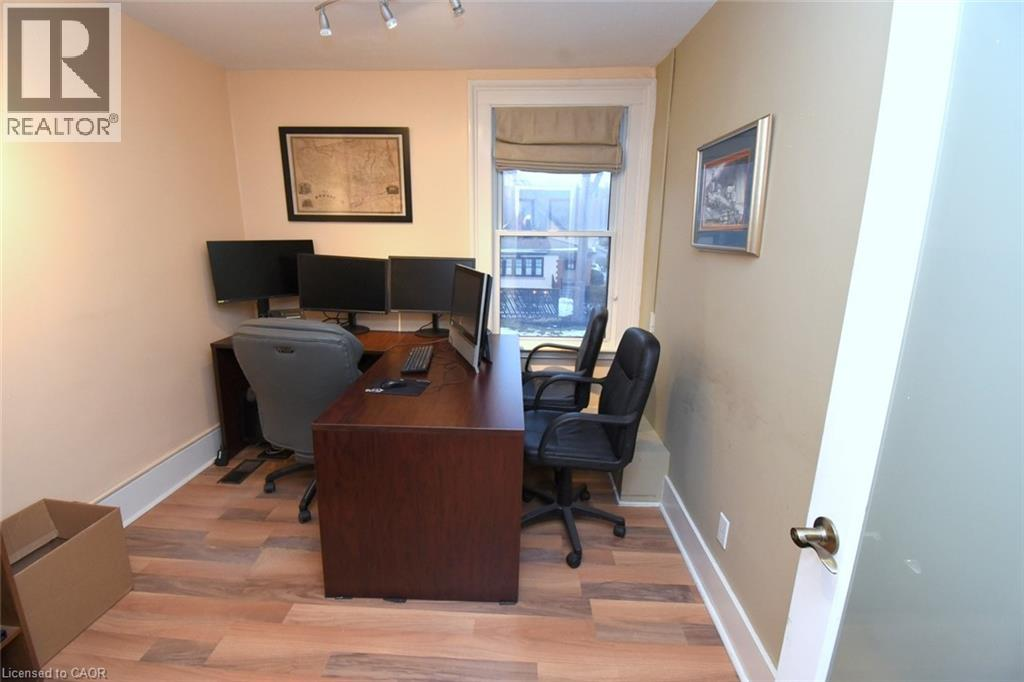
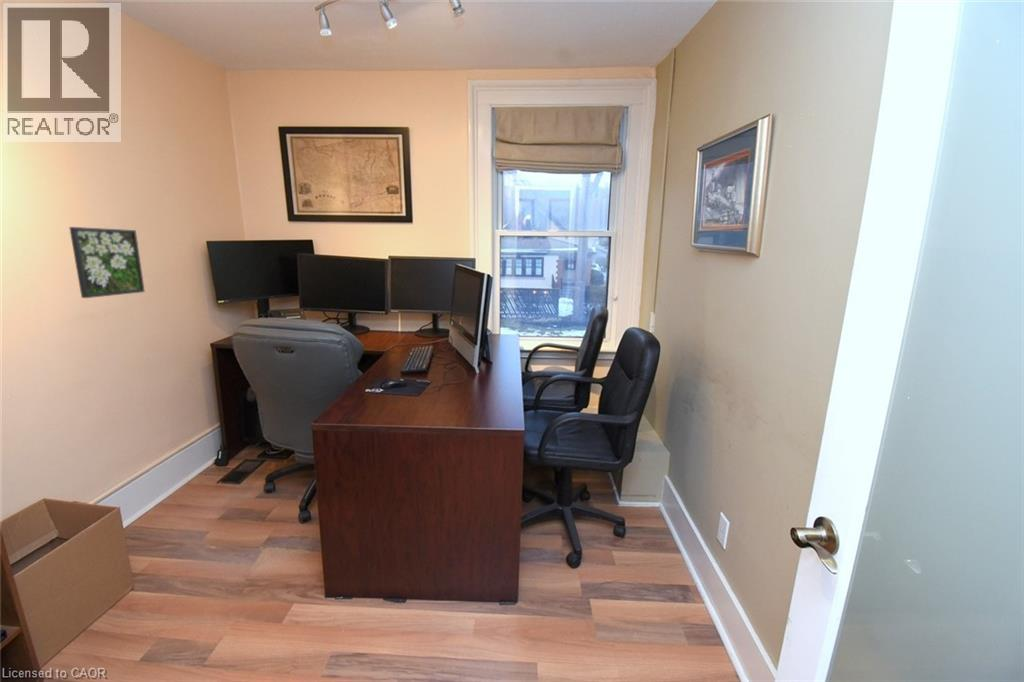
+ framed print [68,226,146,299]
